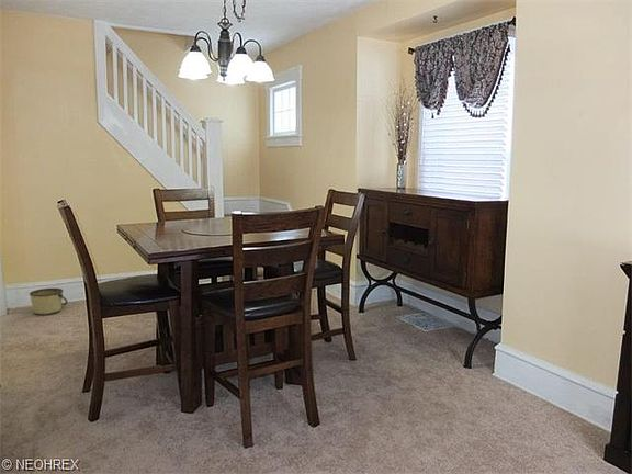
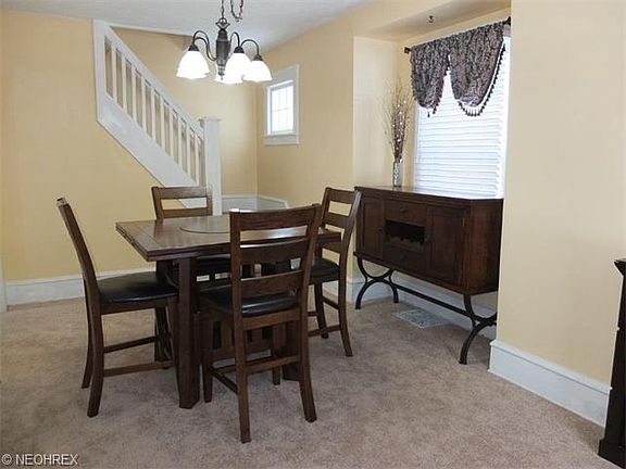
- bucket [29,287,69,316]
